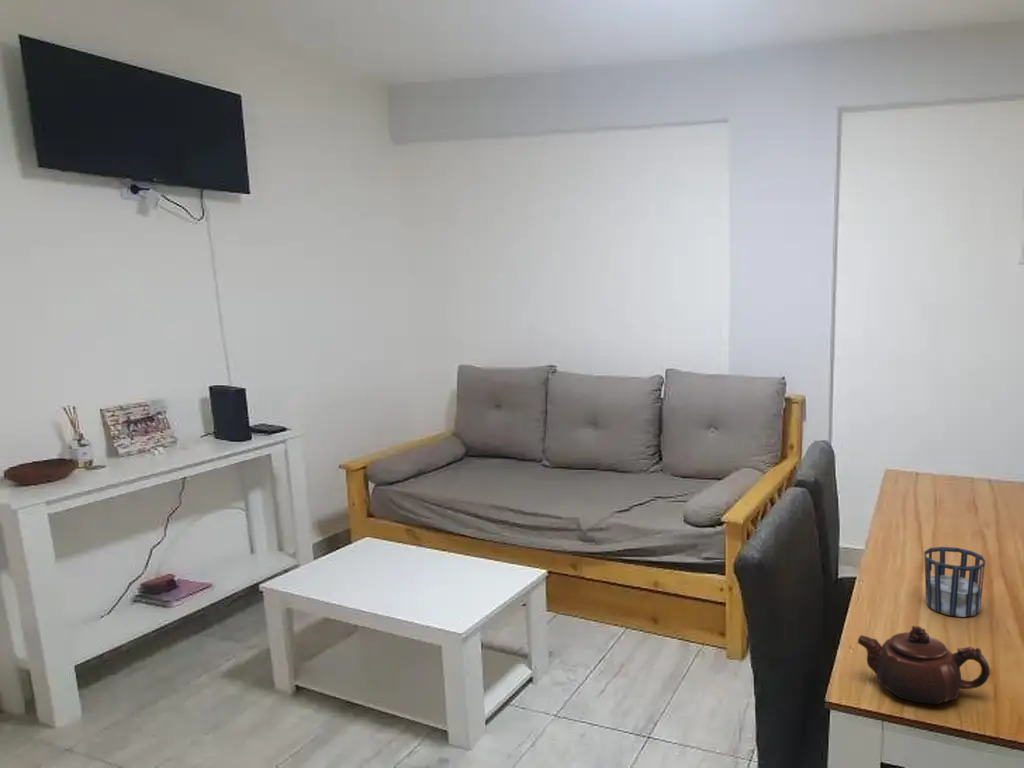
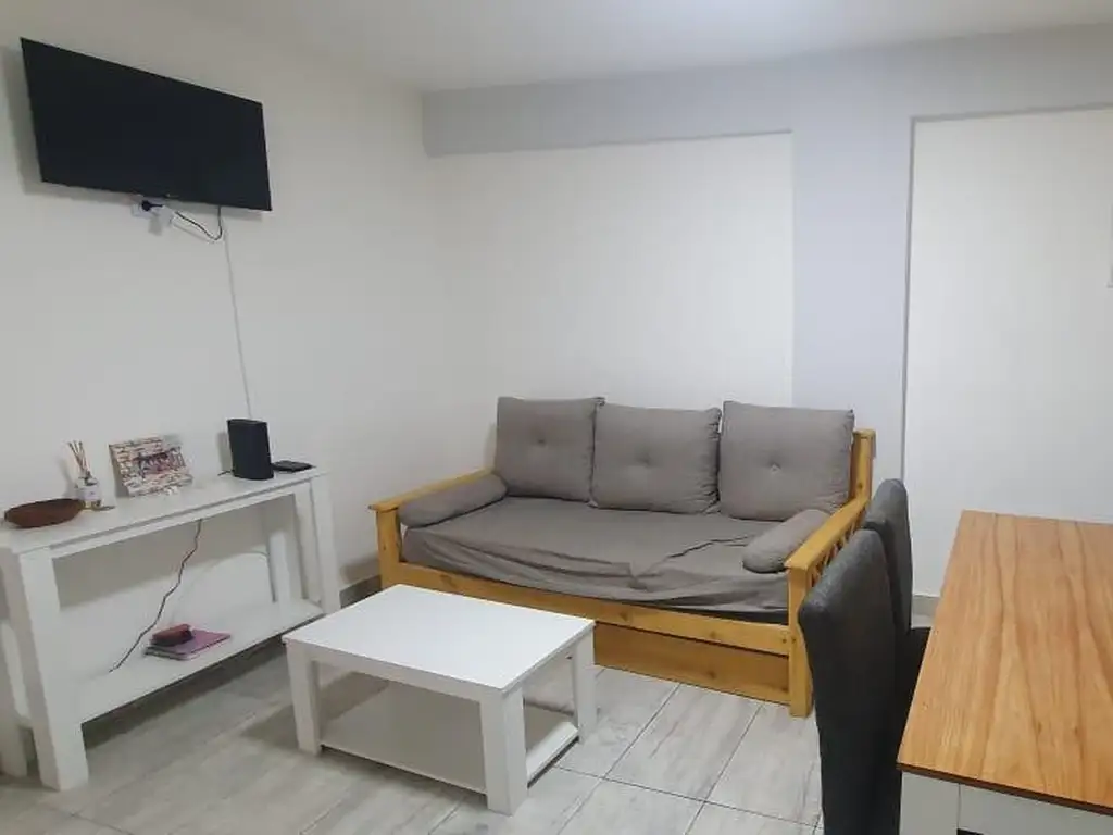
- cup [923,546,986,618]
- teapot [857,625,991,705]
